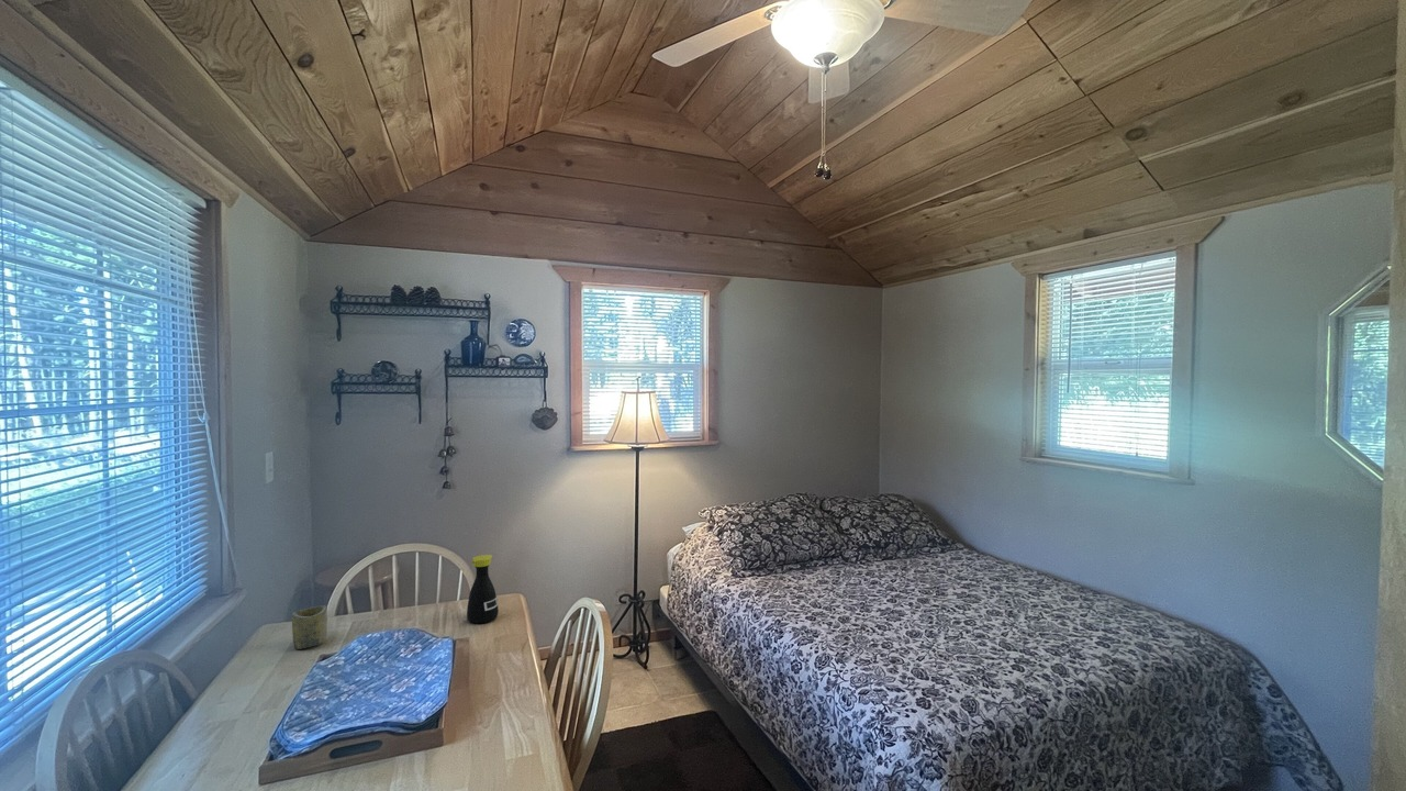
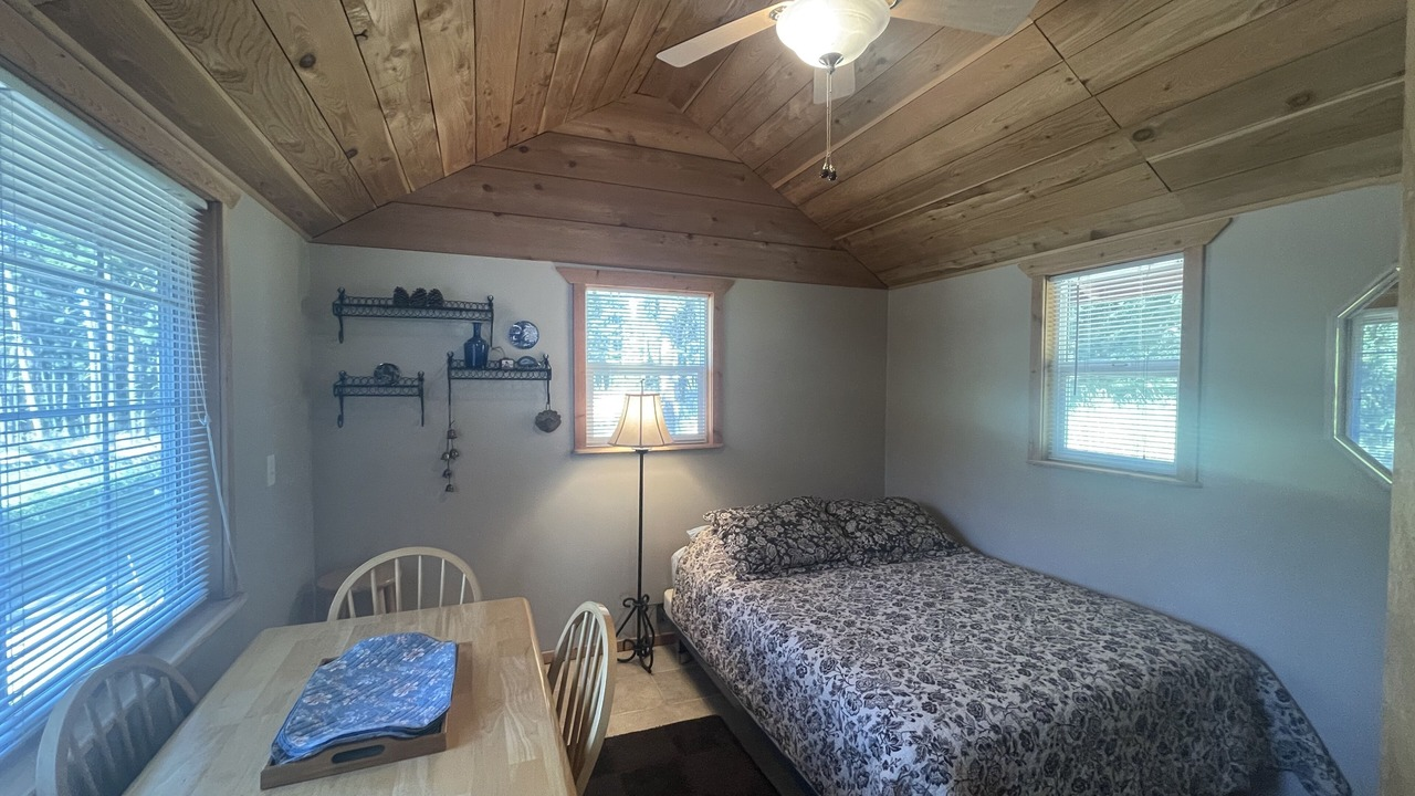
- bottle [466,554,500,624]
- cup [291,604,328,650]
